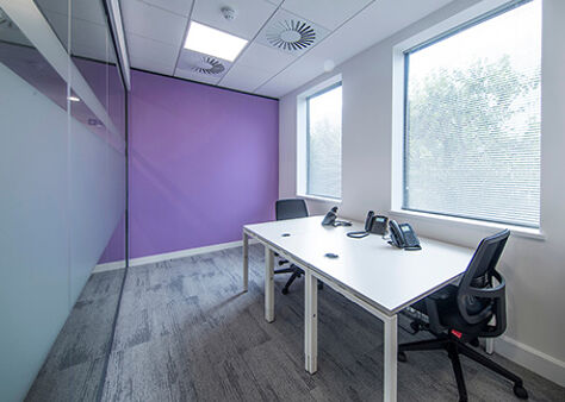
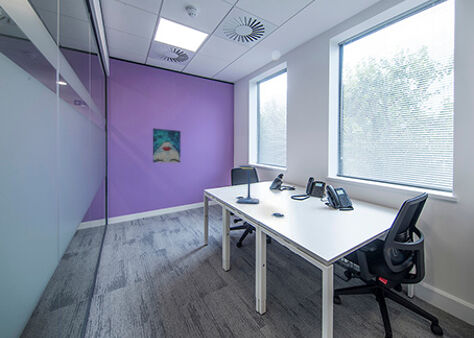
+ desk lamp [236,164,260,204]
+ wall art [152,127,182,164]
